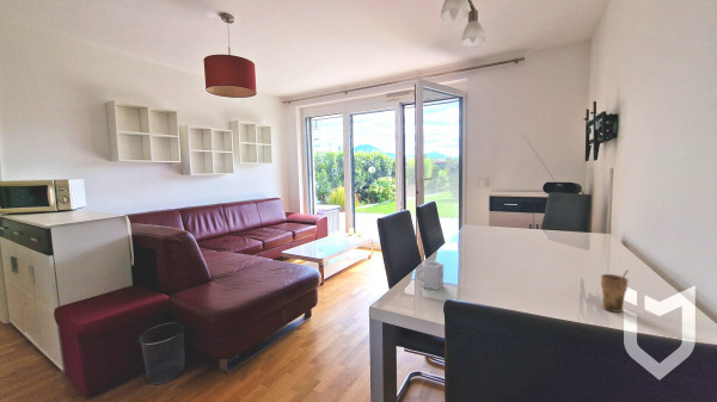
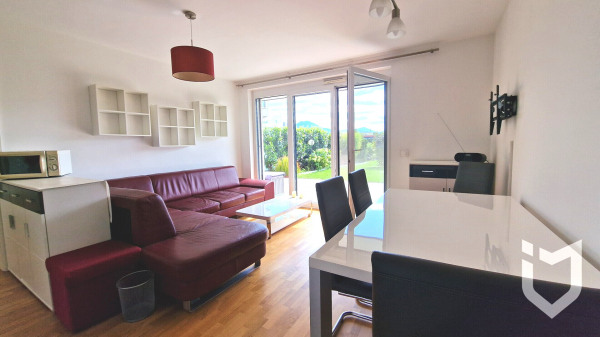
- cup [415,260,445,291]
- cup [600,268,629,314]
